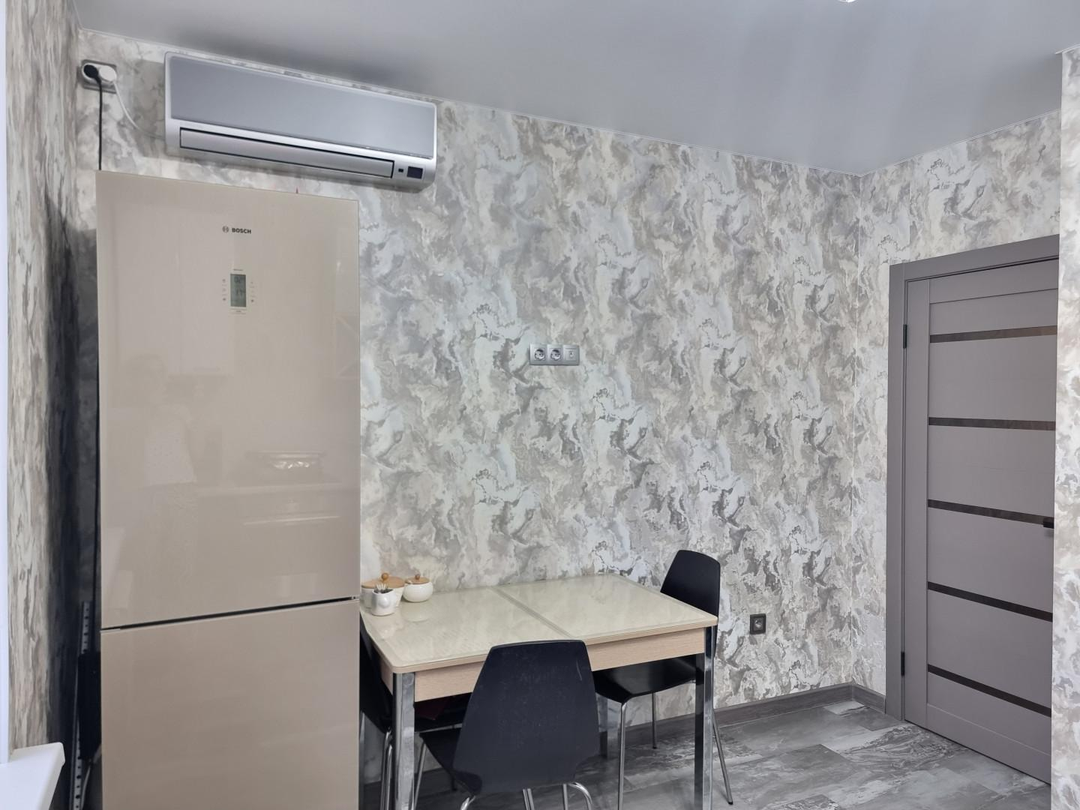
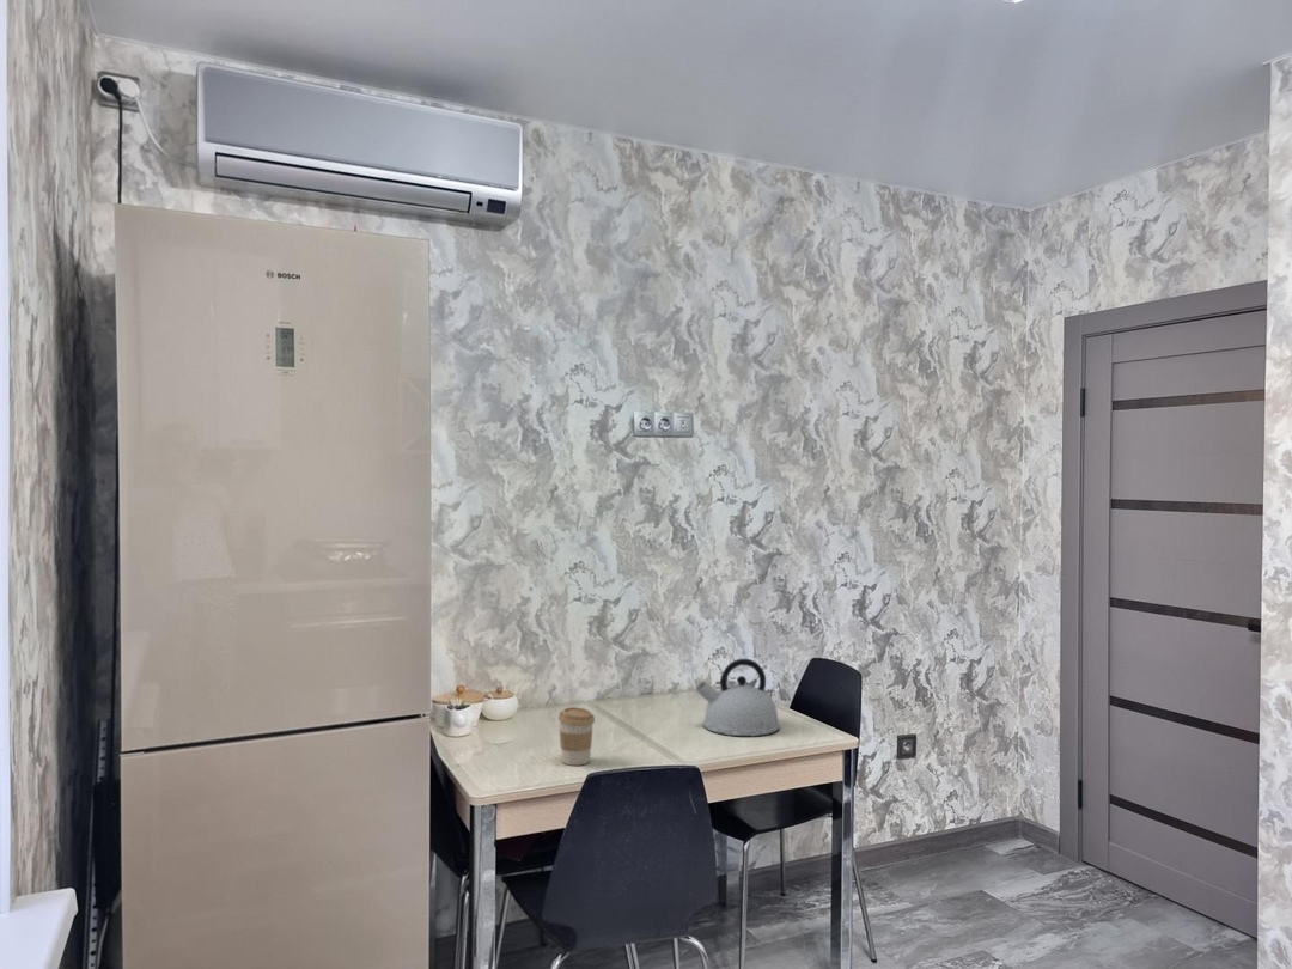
+ coffee cup [557,706,596,767]
+ kettle [695,658,781,737]
